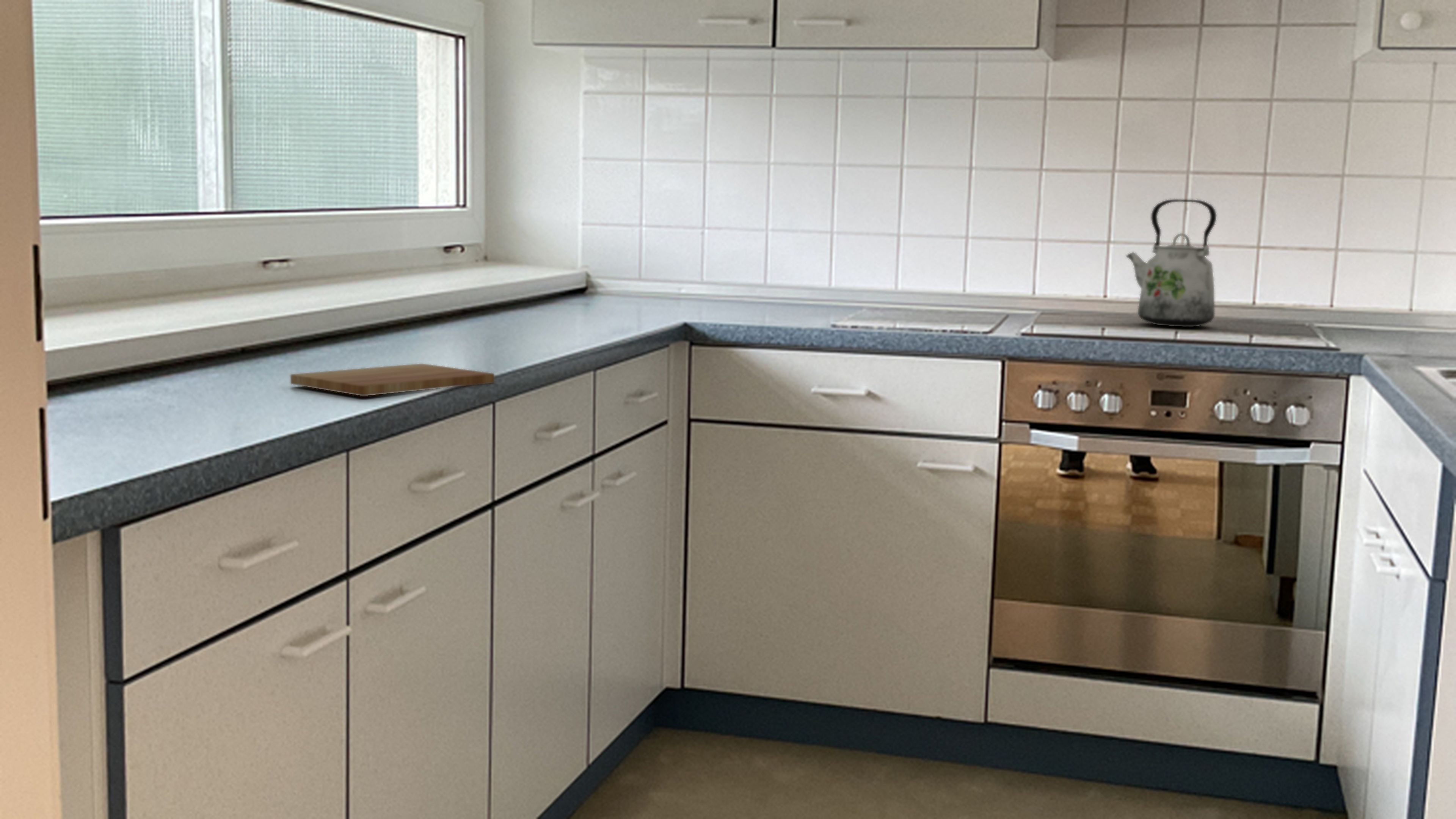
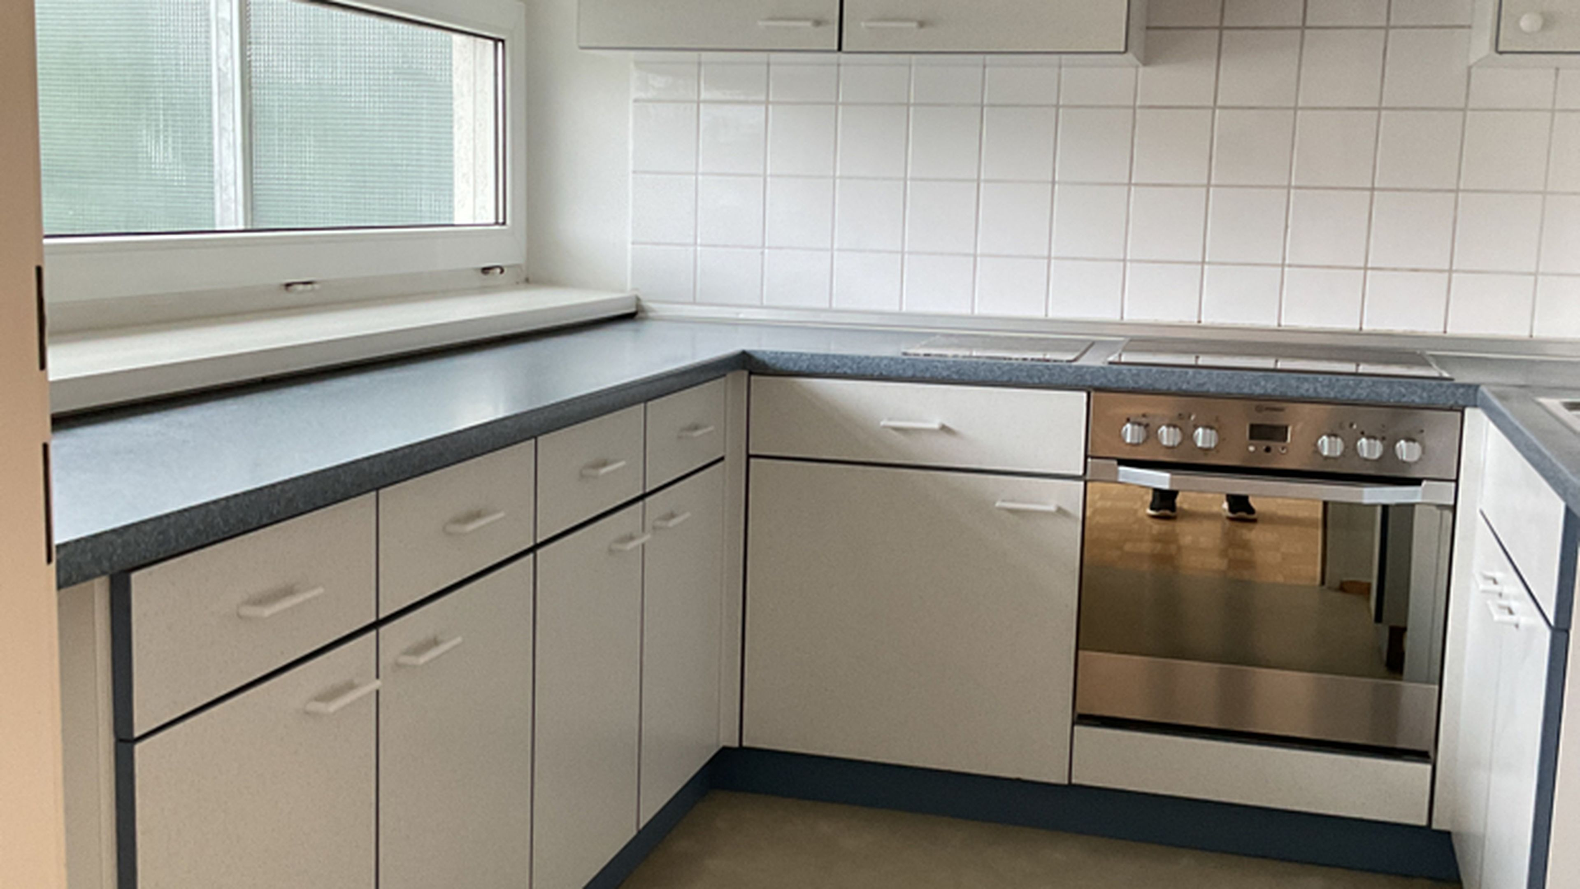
- cutting board [290,363,495,396]
- kettle [1125,199,1217,327]
